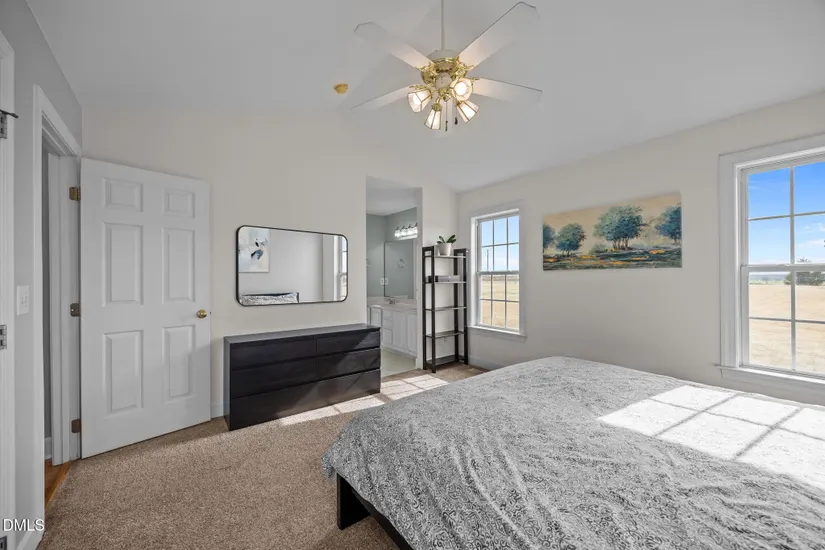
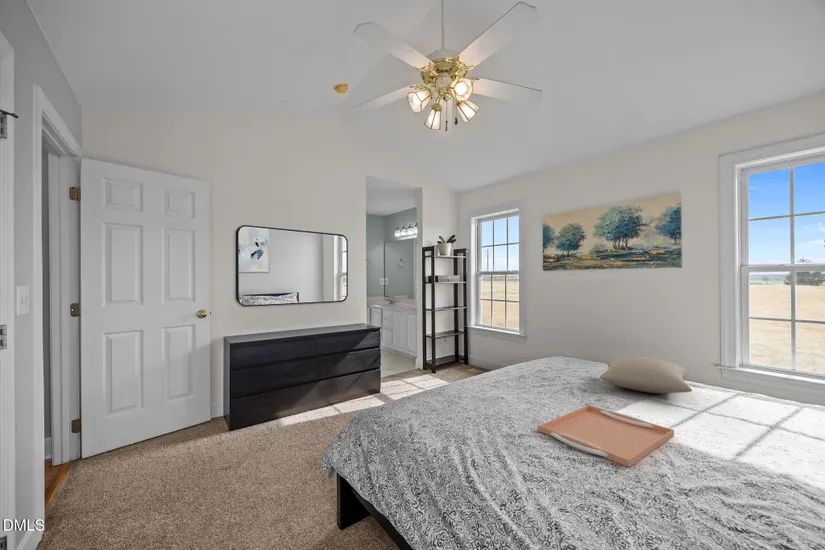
+ pillow [599,355,693,394]
+ serving tray [538,404,675,468]
